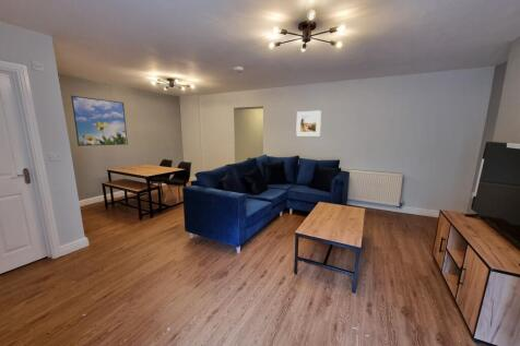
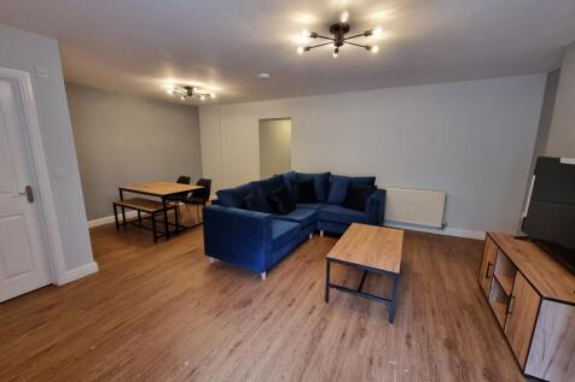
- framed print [70,95,129,147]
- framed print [295,109,322,136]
